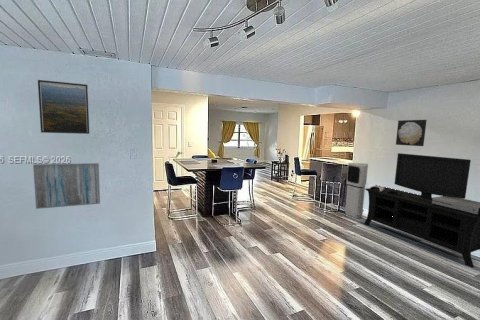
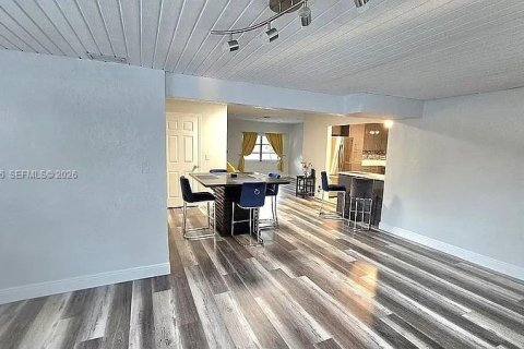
- wall art [395,119,428,147]
- air purifier [343,162,369,219]
- media console [363,152,480,269]
- wall art [32,162,101,210]
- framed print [37,79,90,135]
